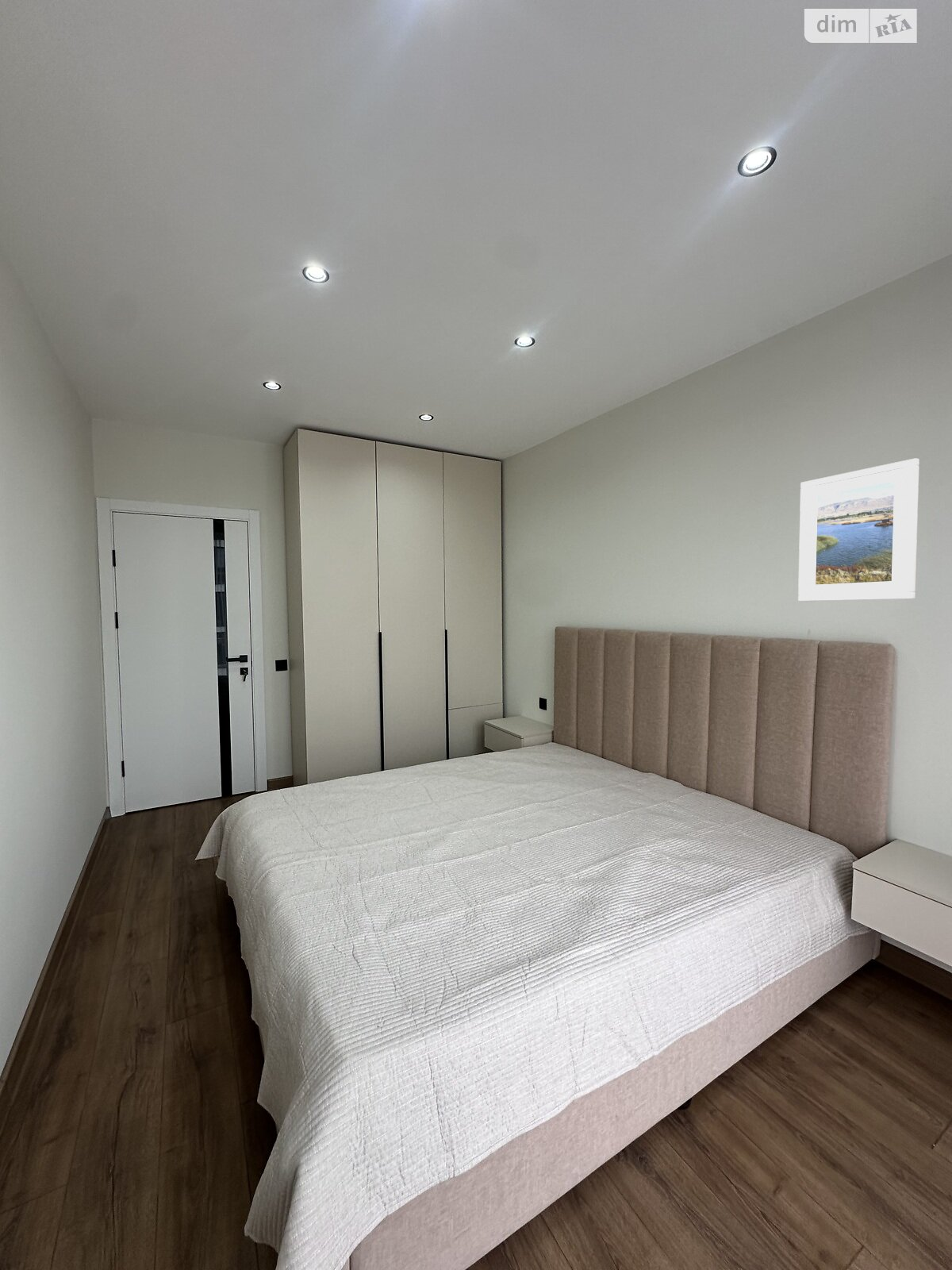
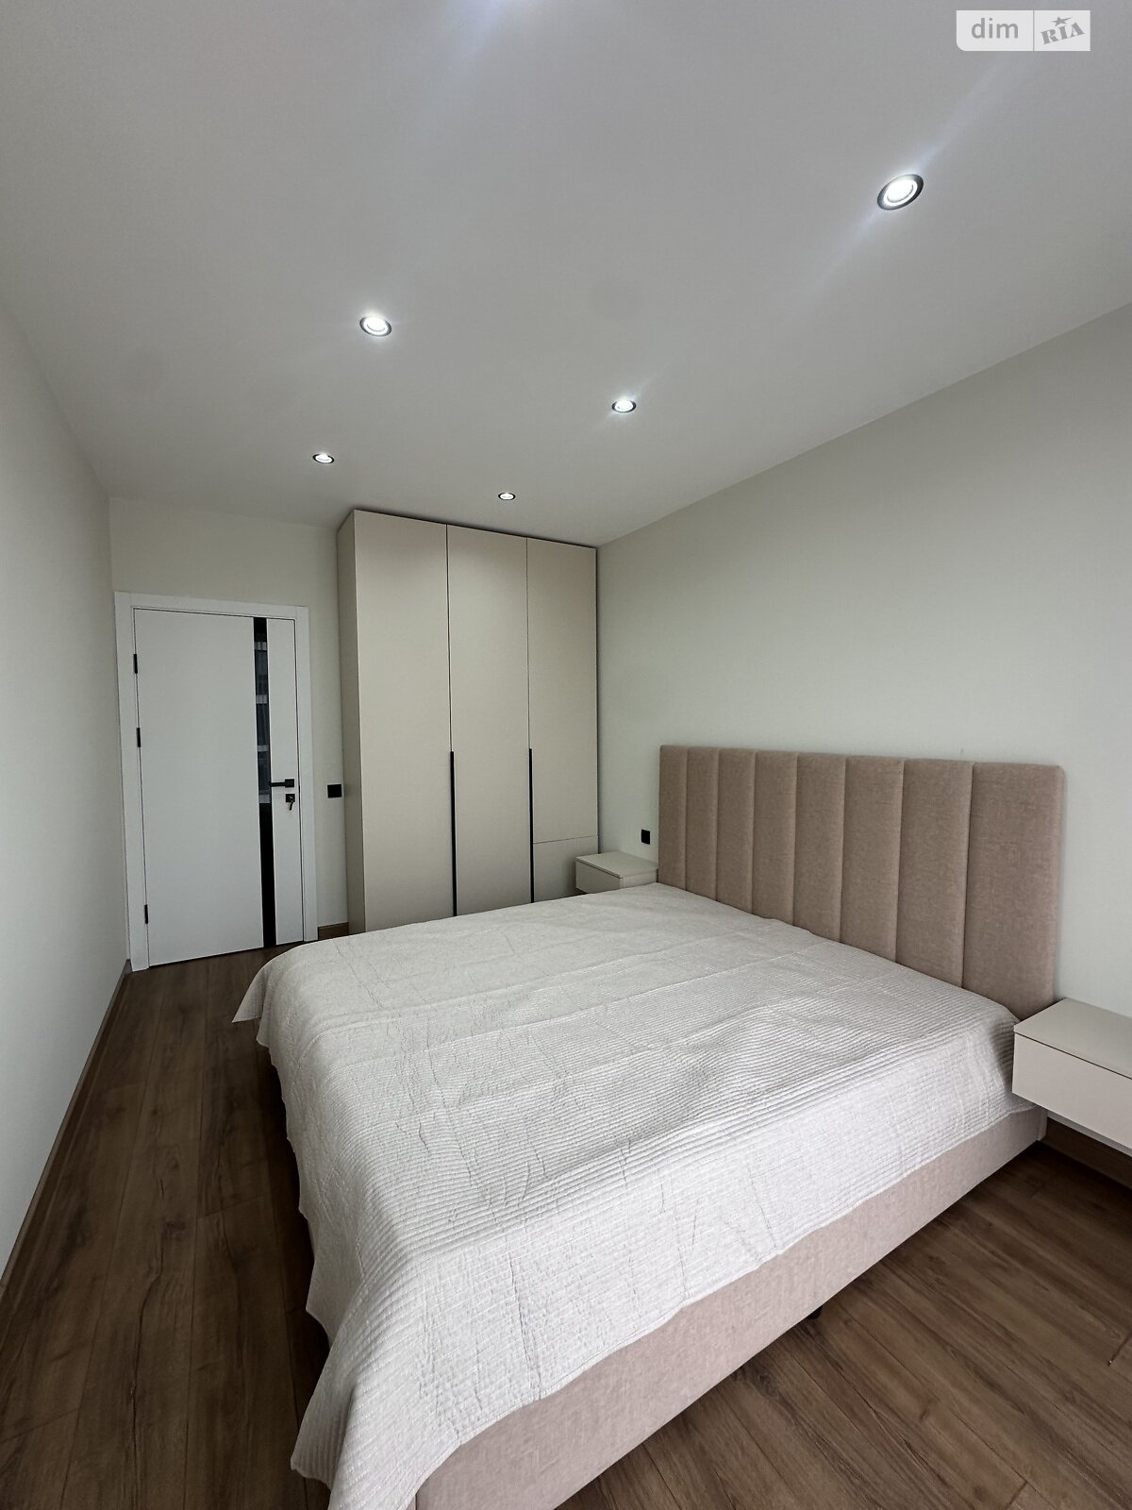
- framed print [797,458,920,602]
